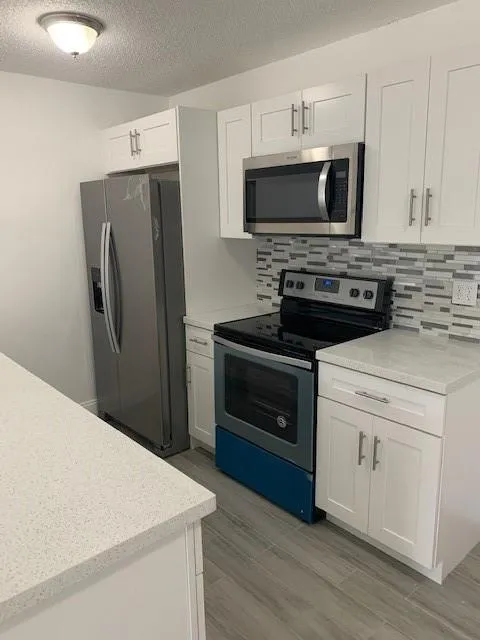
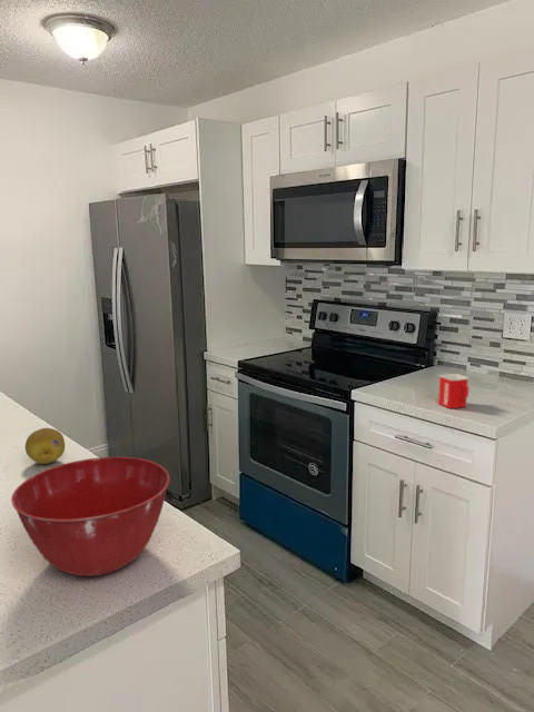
+ mug [437,373,469,409]
+ fruit [24,427,66,465]
+ mixing bowl [10,456,171,577]
